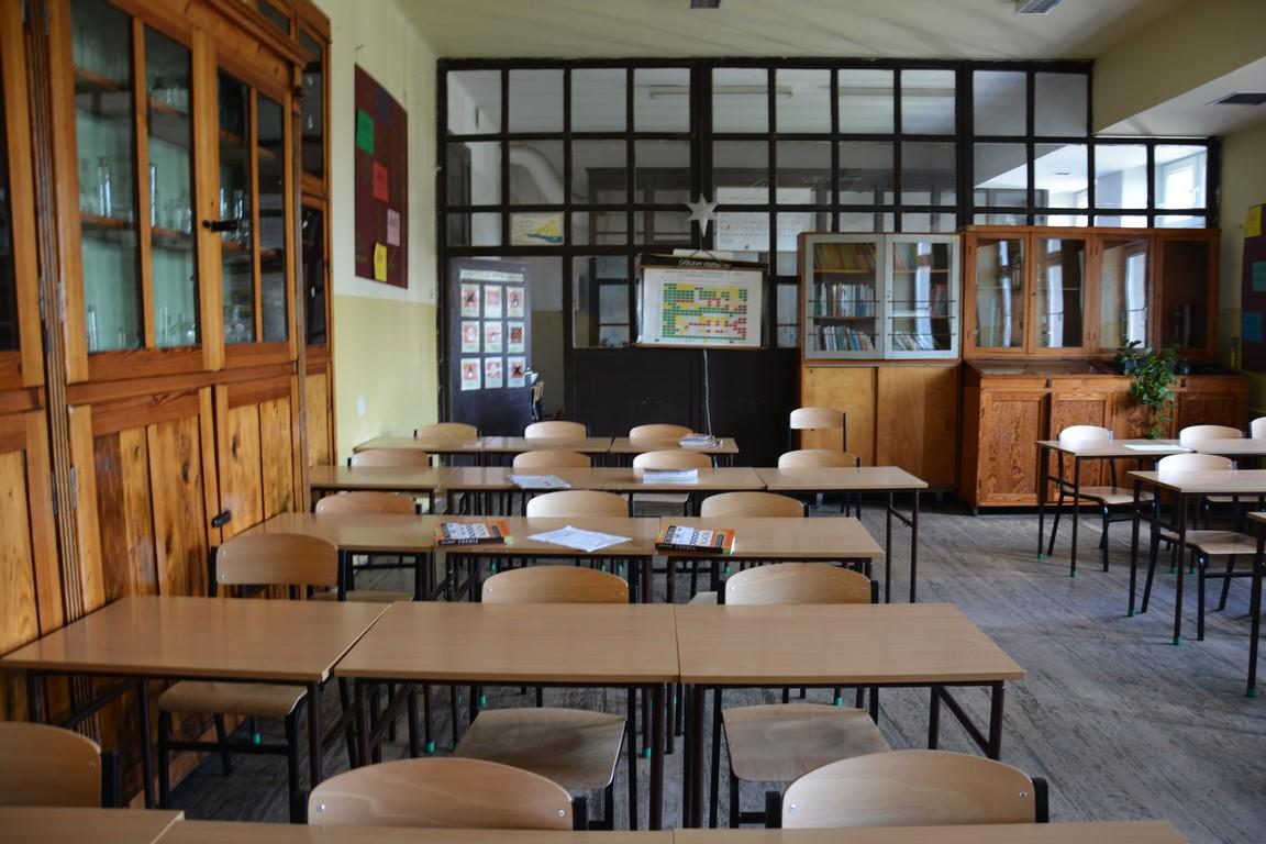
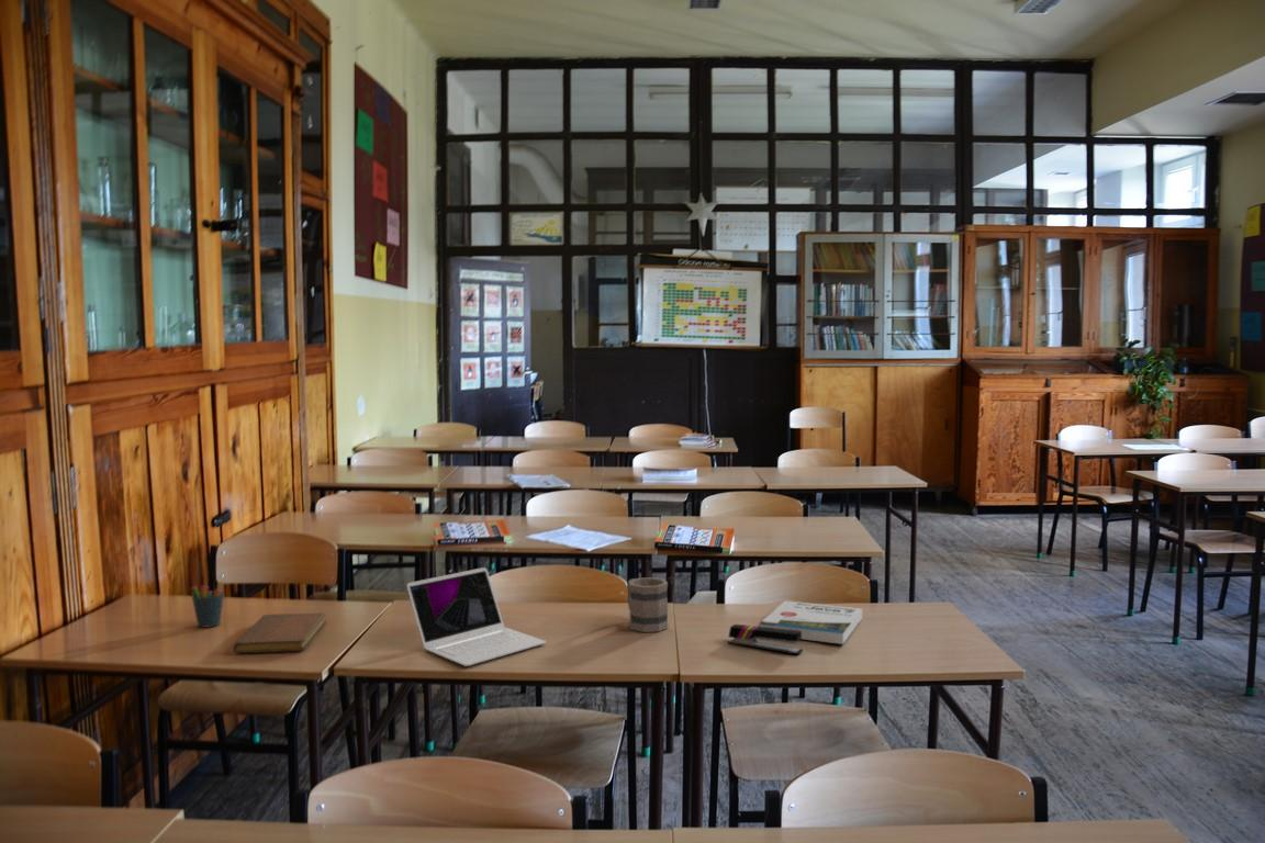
+ stapler [728,623,804,655]
+ notebook [233,612,327,654]
+ mug [626,576,670,633]
+ pen holder [190,576,226,629]
+ book [758,599,863,645]
+ laptop [405,566,547,667]
